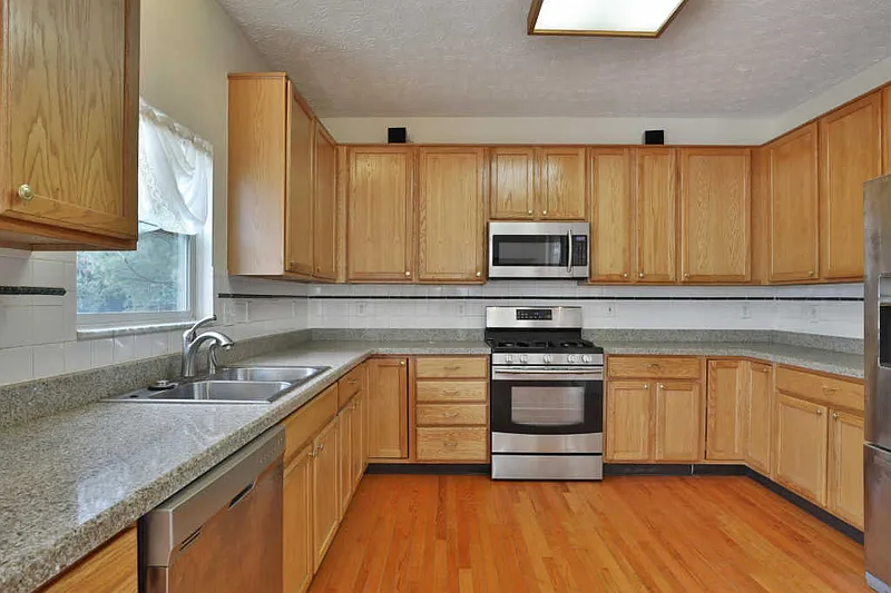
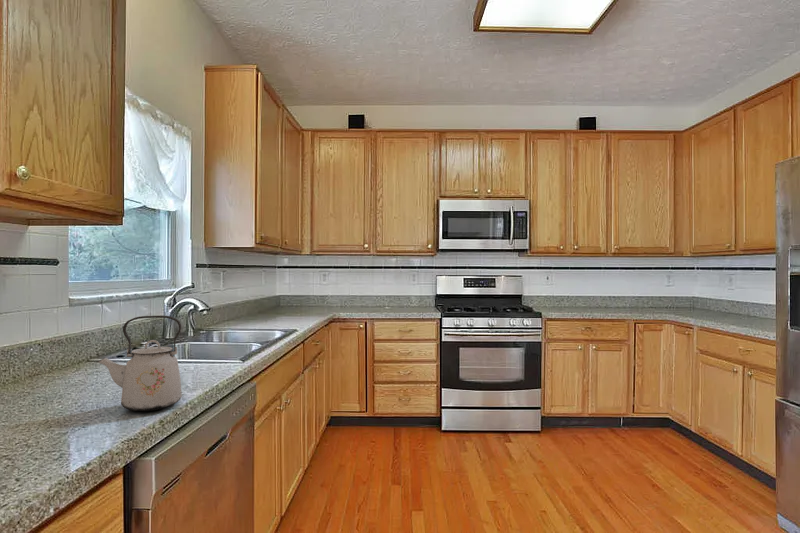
+ kettle [97,315,183,412]
